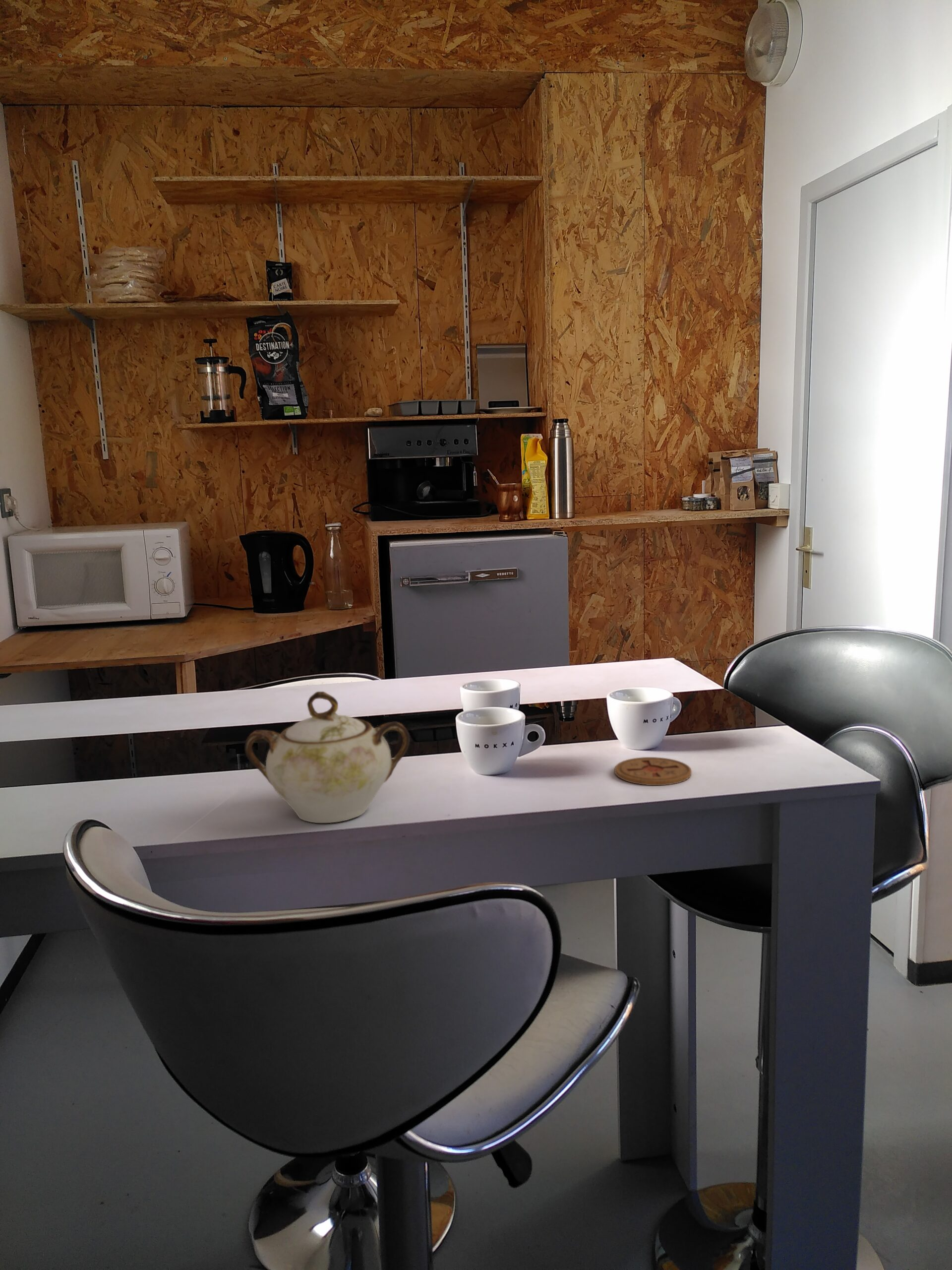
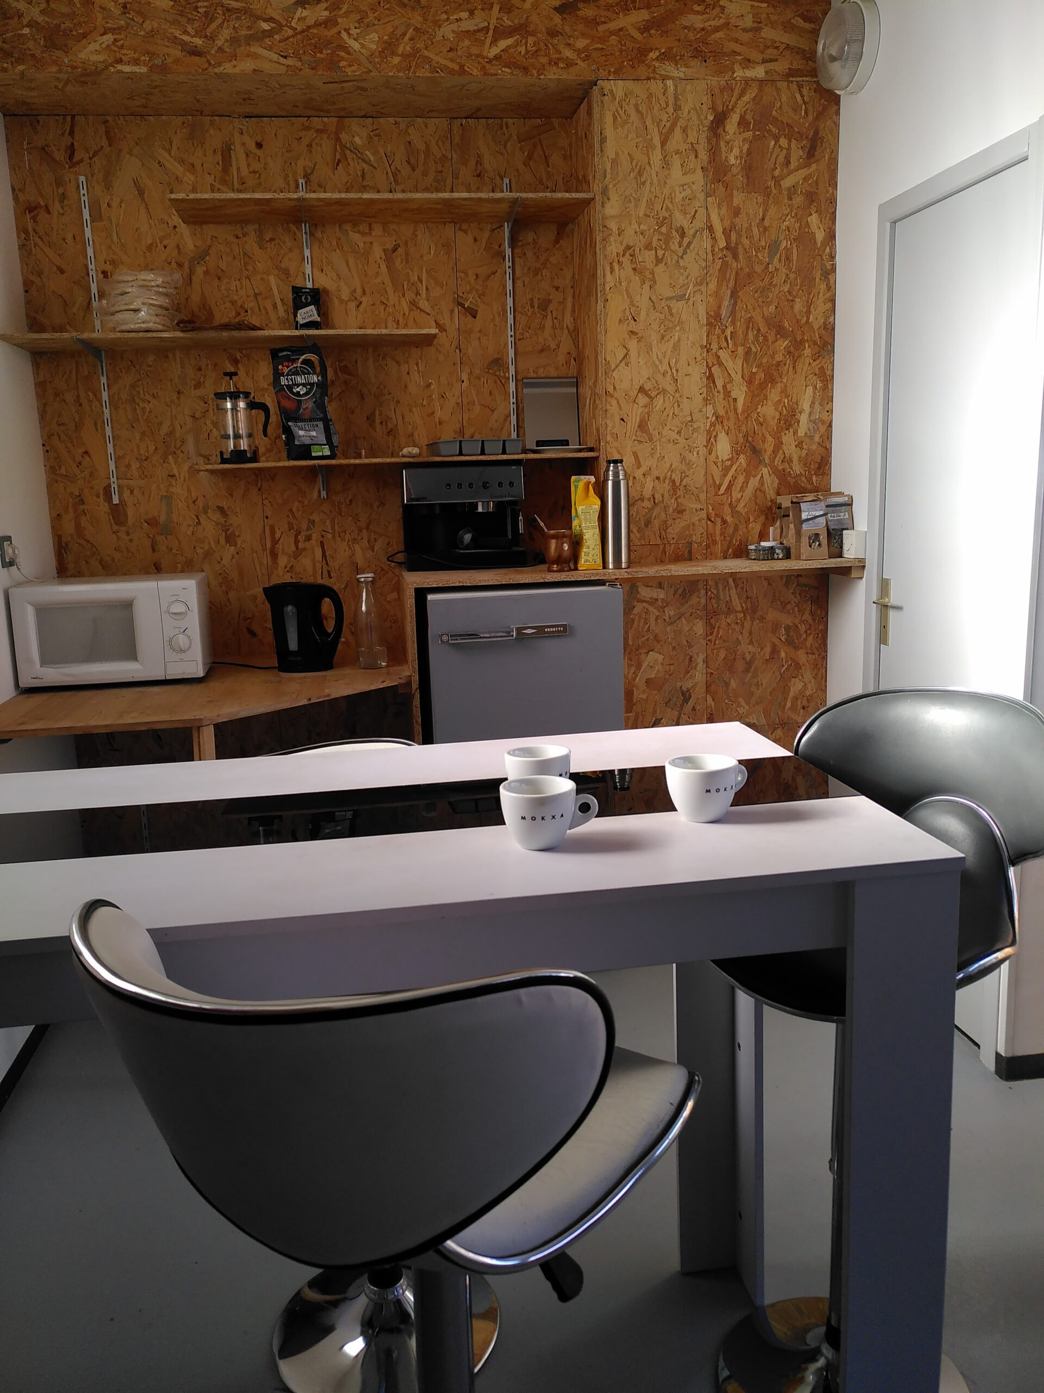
- sugar bowl [244,691,411,824]
- coaster [614,757,692,786]
